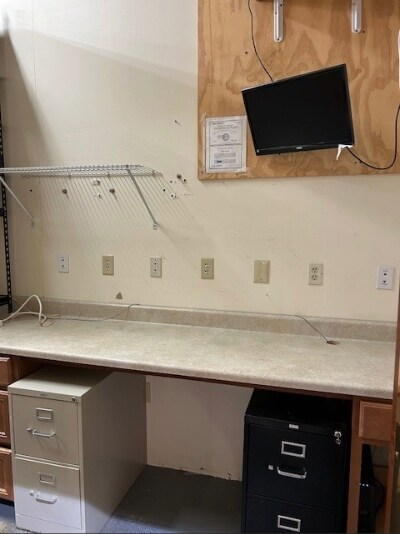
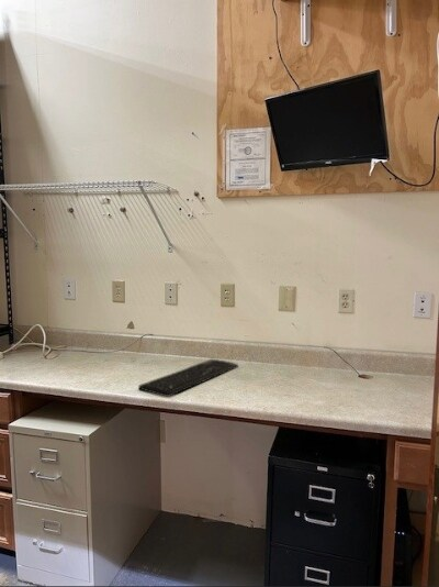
+ keyboard [137,358,239,398]
